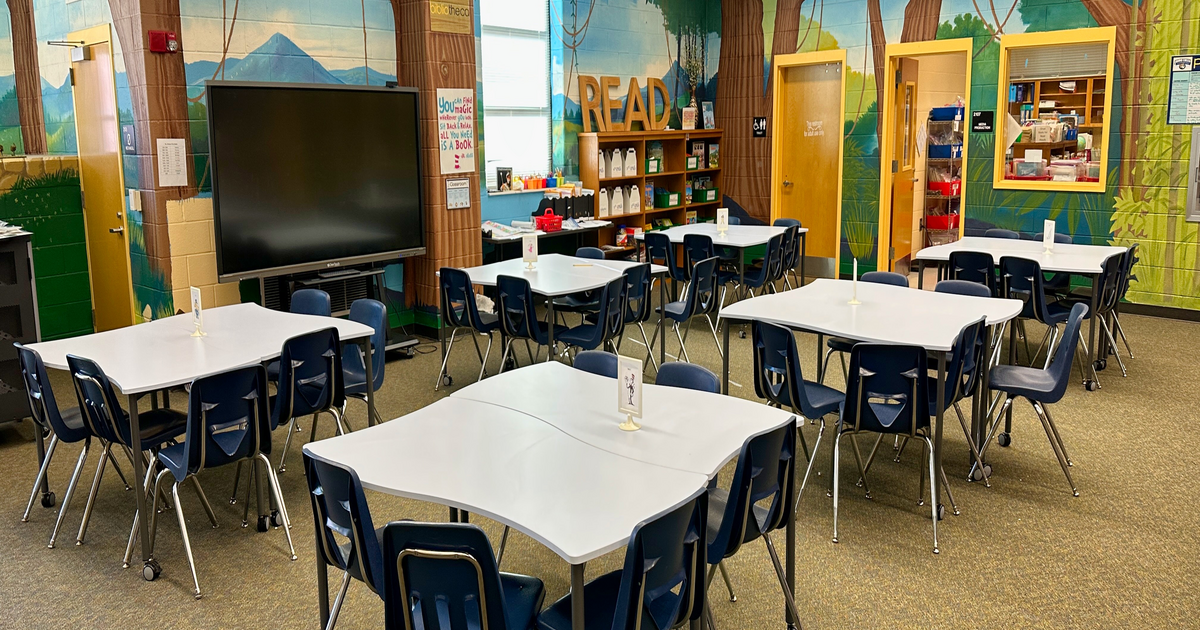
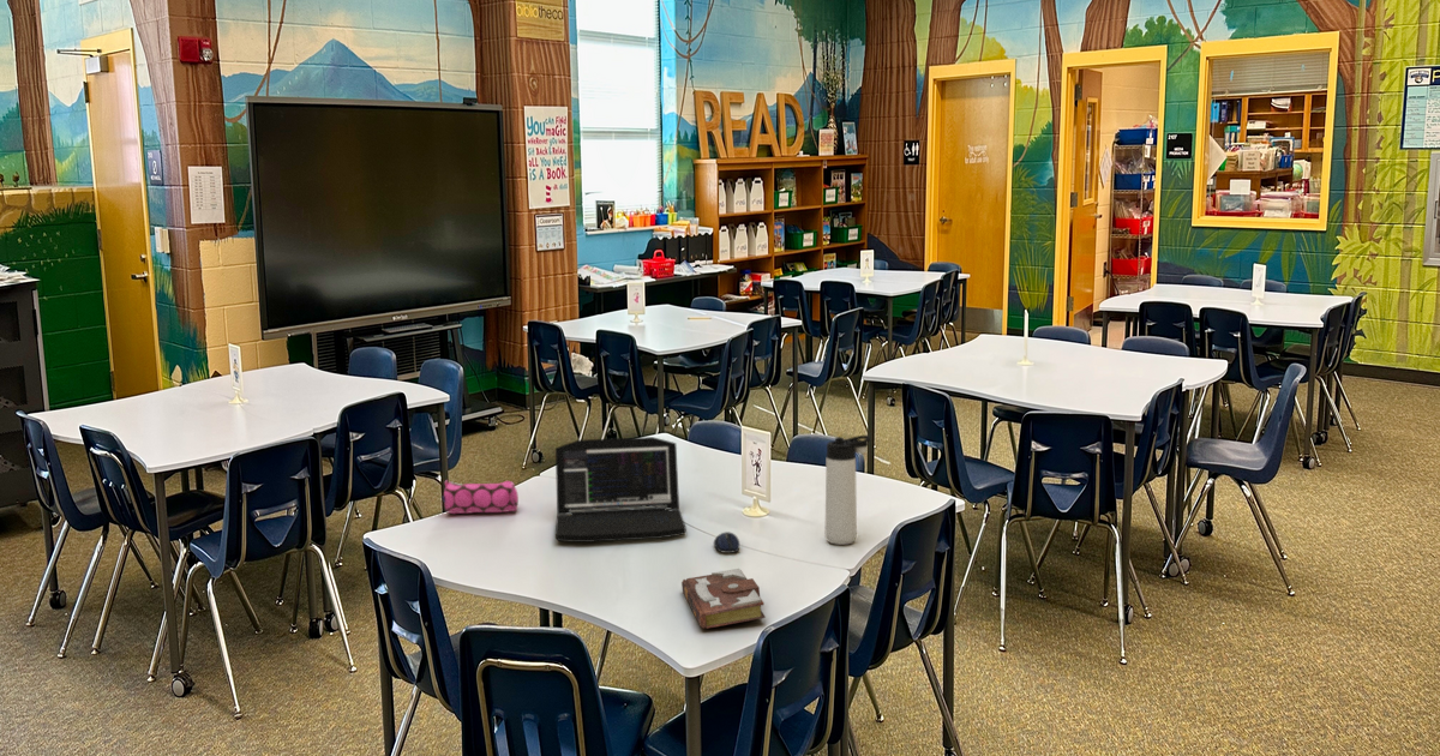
+ thermos bottle [824,434,872,546]
+ book [680,568,767,630]
+ pencil case [440,479,520,515]
+ computer mouse [713,530,740,554]
+ laptop [554,436,688,544]
